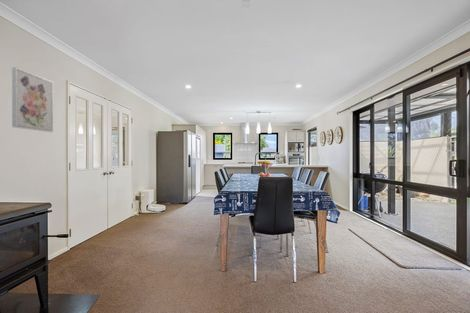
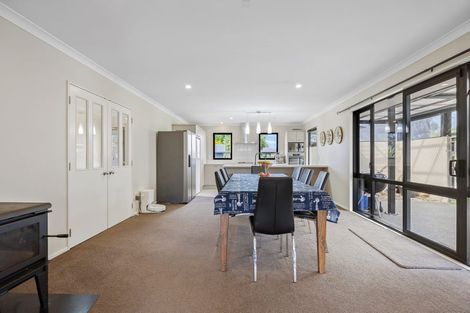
- wall art [11,67,54,133]
